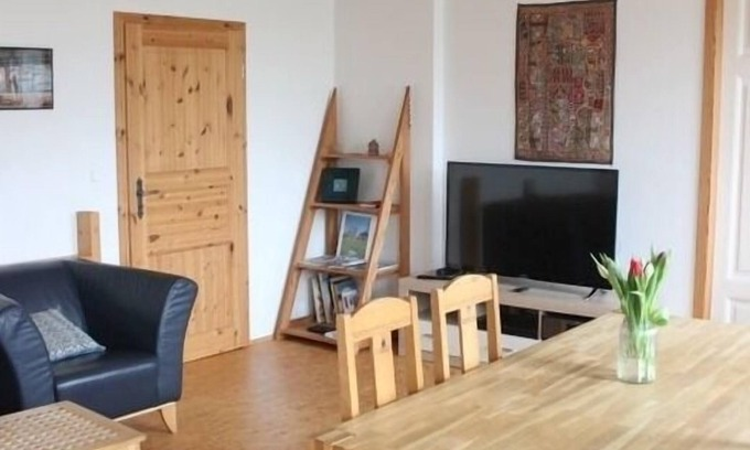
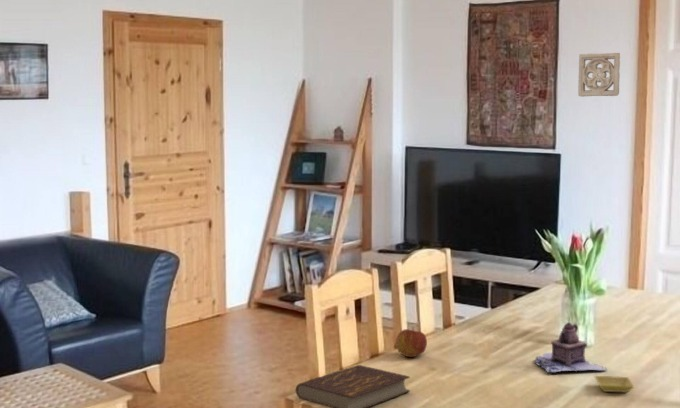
+ saucer [593,375,635,393]
+ book [294,364,411,408]
+ wall ornament [577,52,621,98]
+ apple [395,326,428,358]
+ teapot [534,321,608,374]
